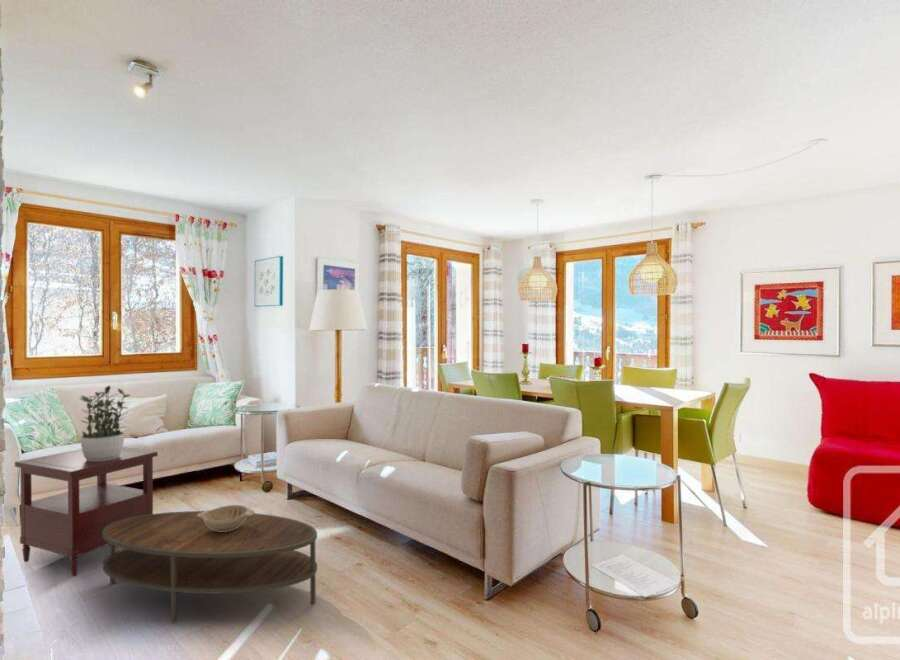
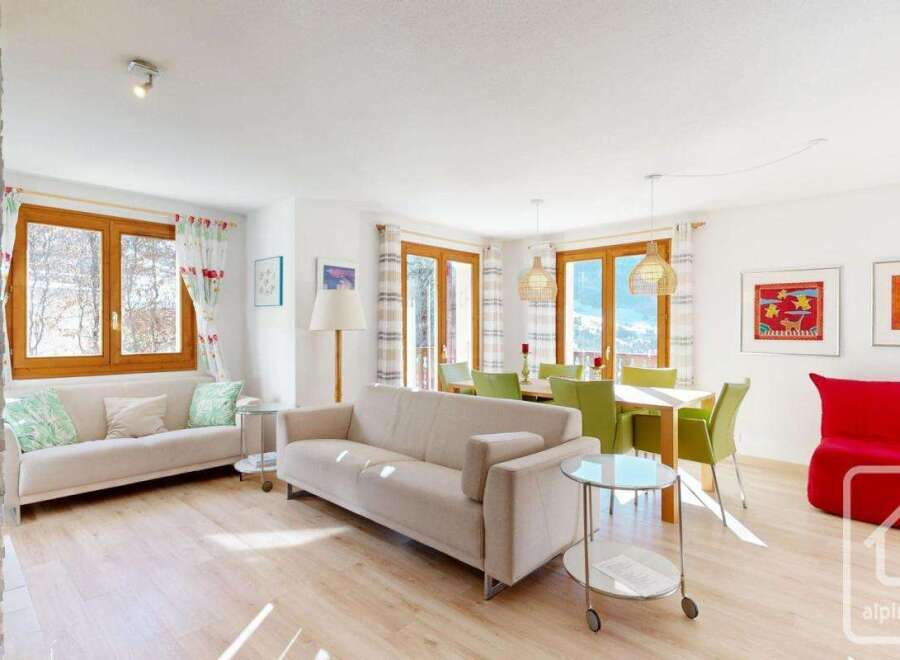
- side table [14,446,159,578]
- decorative bowl [197,504,256,532]
- potted plant [78,385,132,461]
- coffee table [101,510,318,624]
